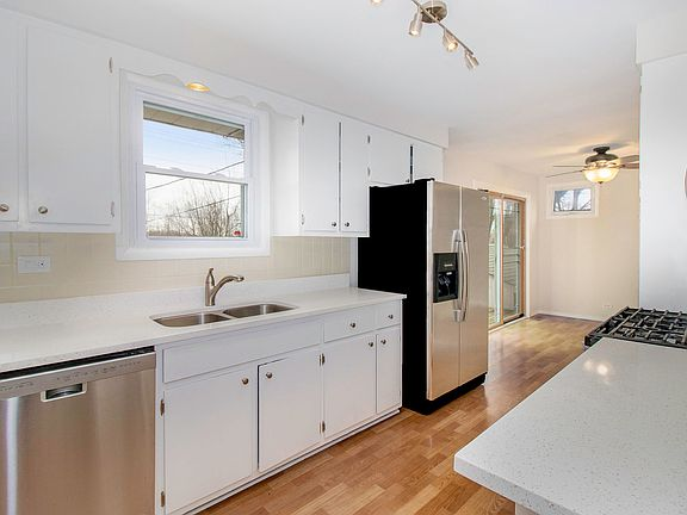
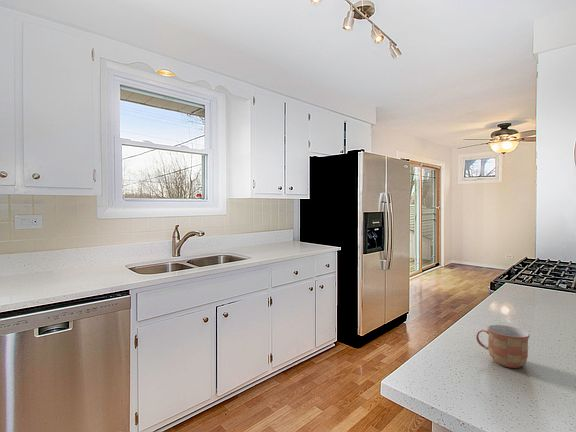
+ mug [475,324,531,369]
